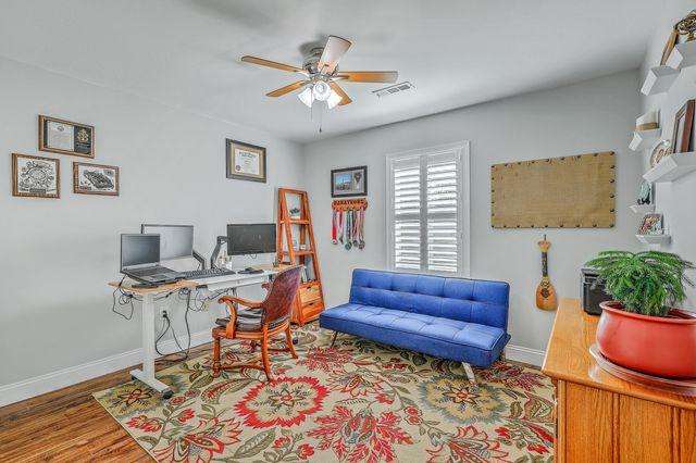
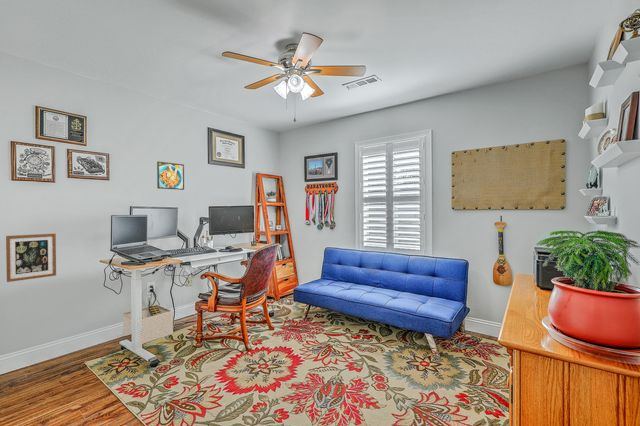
+ wall art [5,233,57,283]
+ cardboard box [122,297,174,345]
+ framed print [156,160,185,191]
